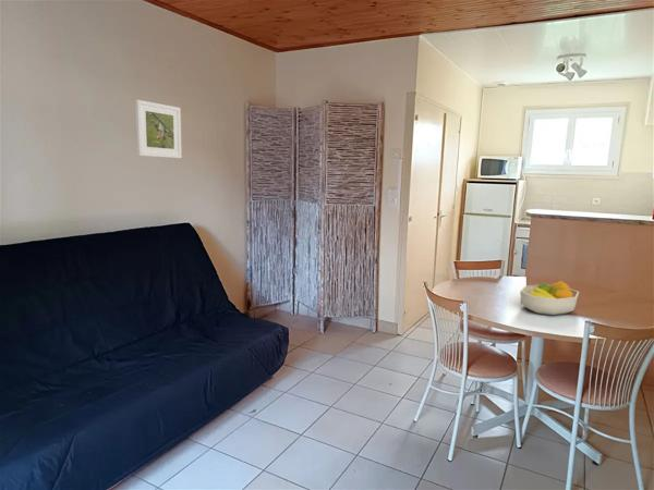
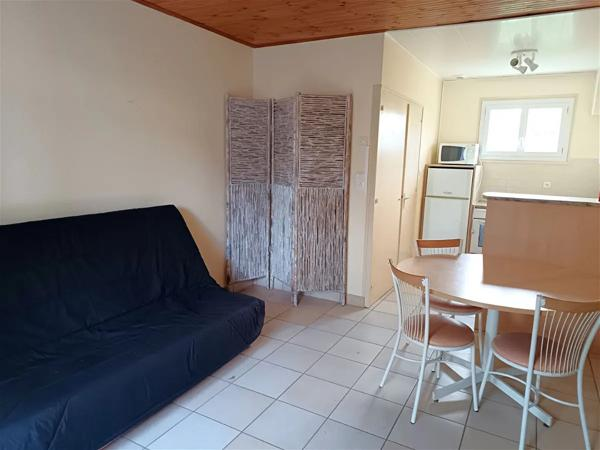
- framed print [134,99,183,159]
- fruit bowl [519,280,580,316]
